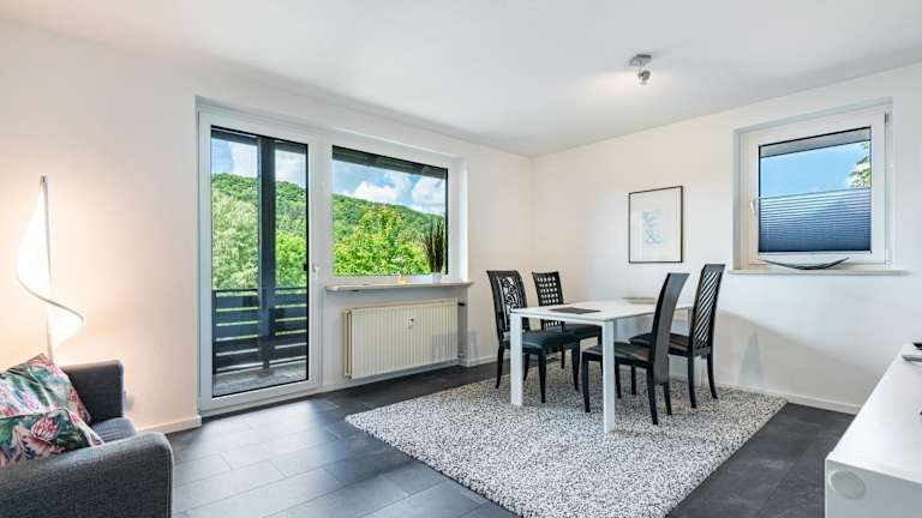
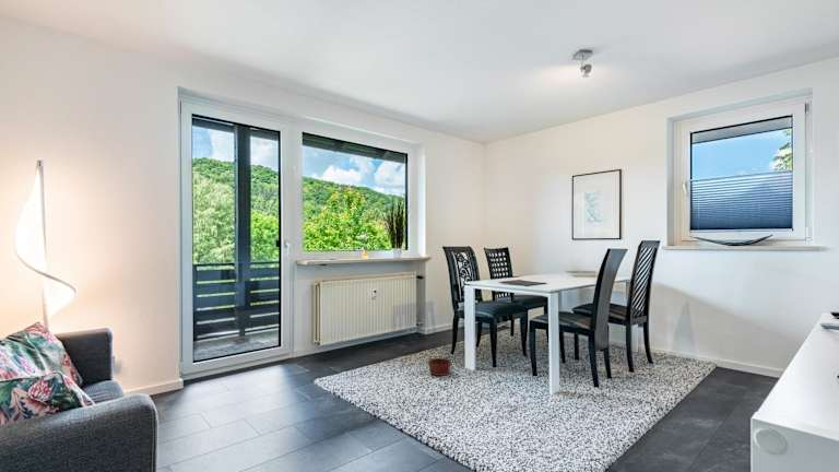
+ basket [427,340,452,377]
